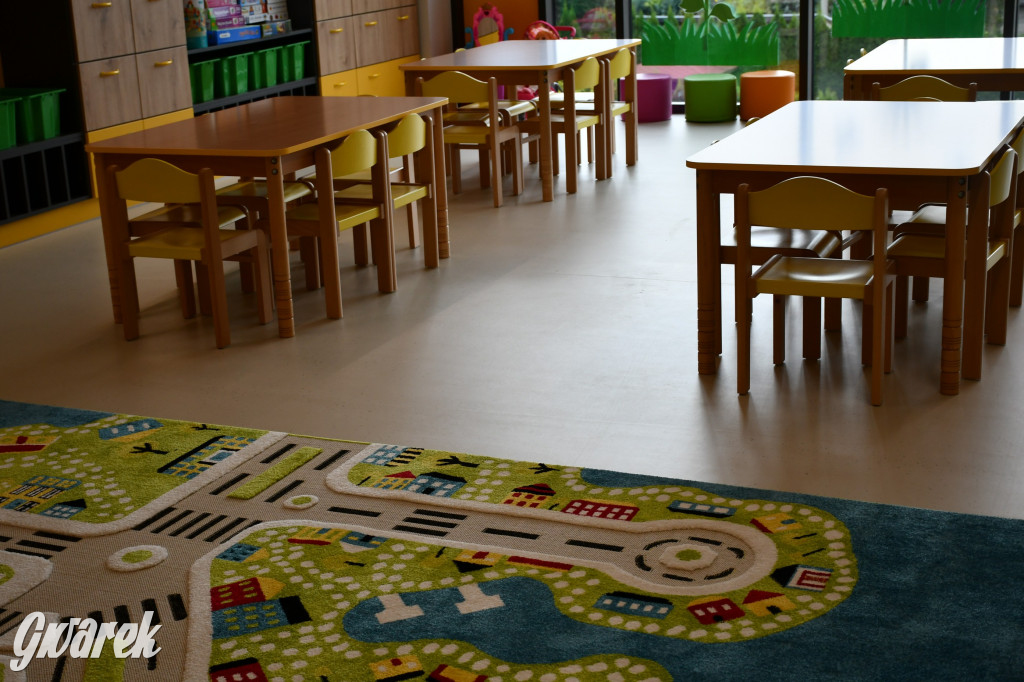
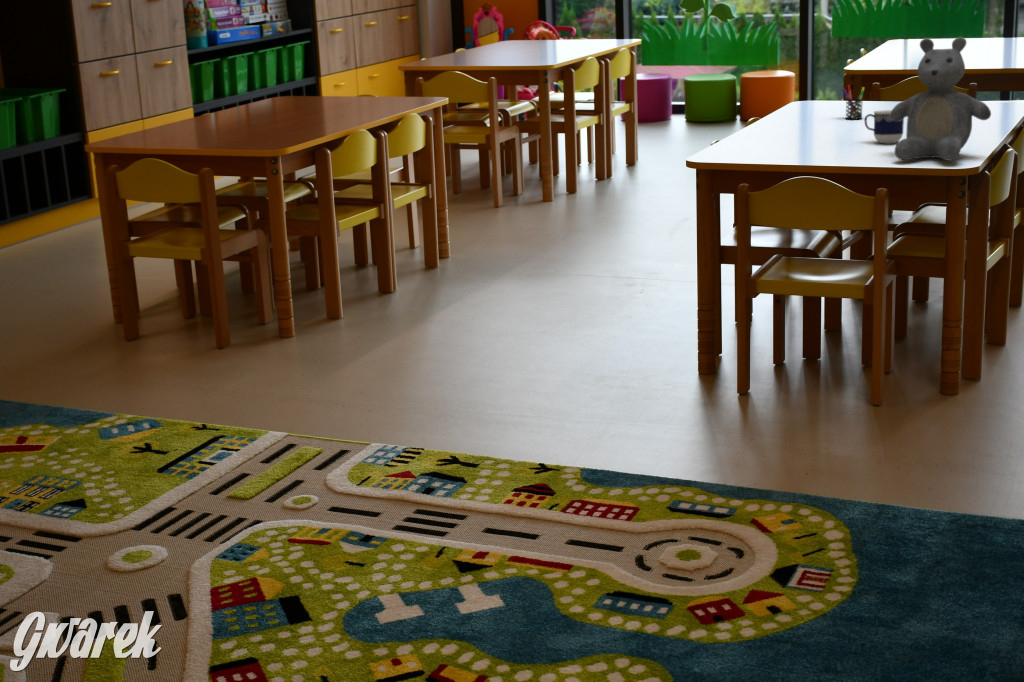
+ teddy bear [890,36,992,162]
+ cup [863,109,905,144]
+ pen holder [841,84,865,120]
